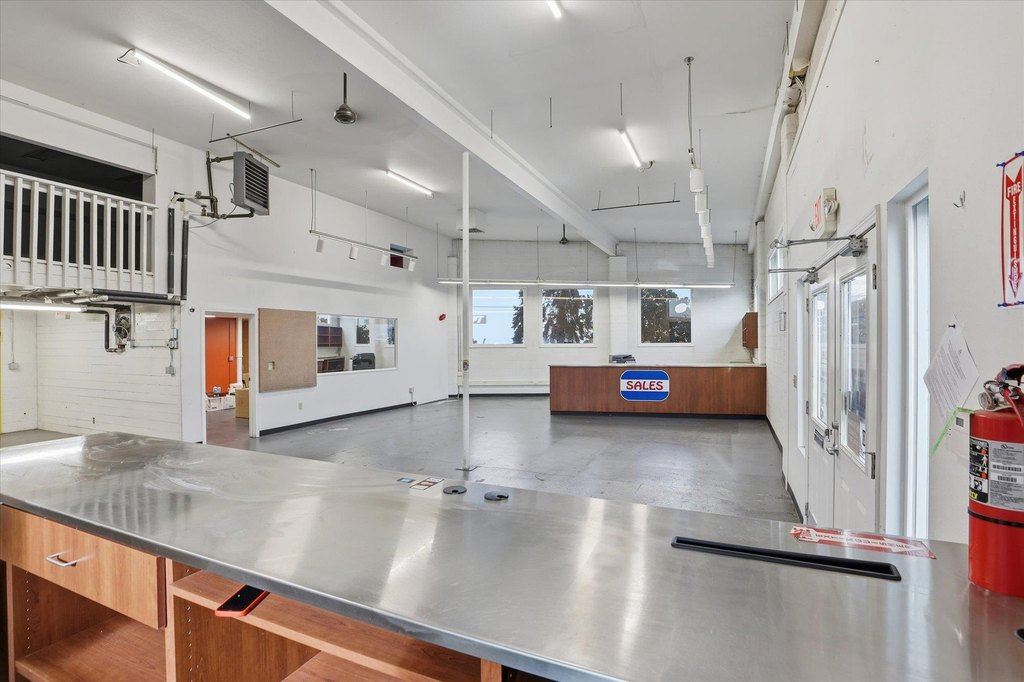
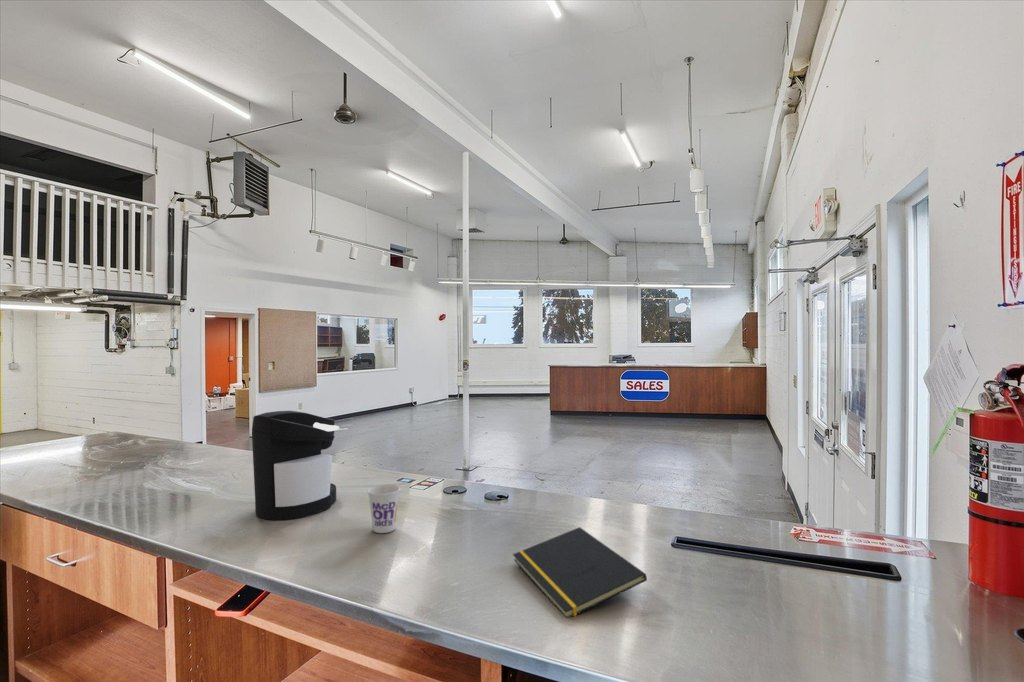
+ cup [367,484,401,534]
+ coffee maker [251,410,340,521]
+ notepad [512,526,648,619]
